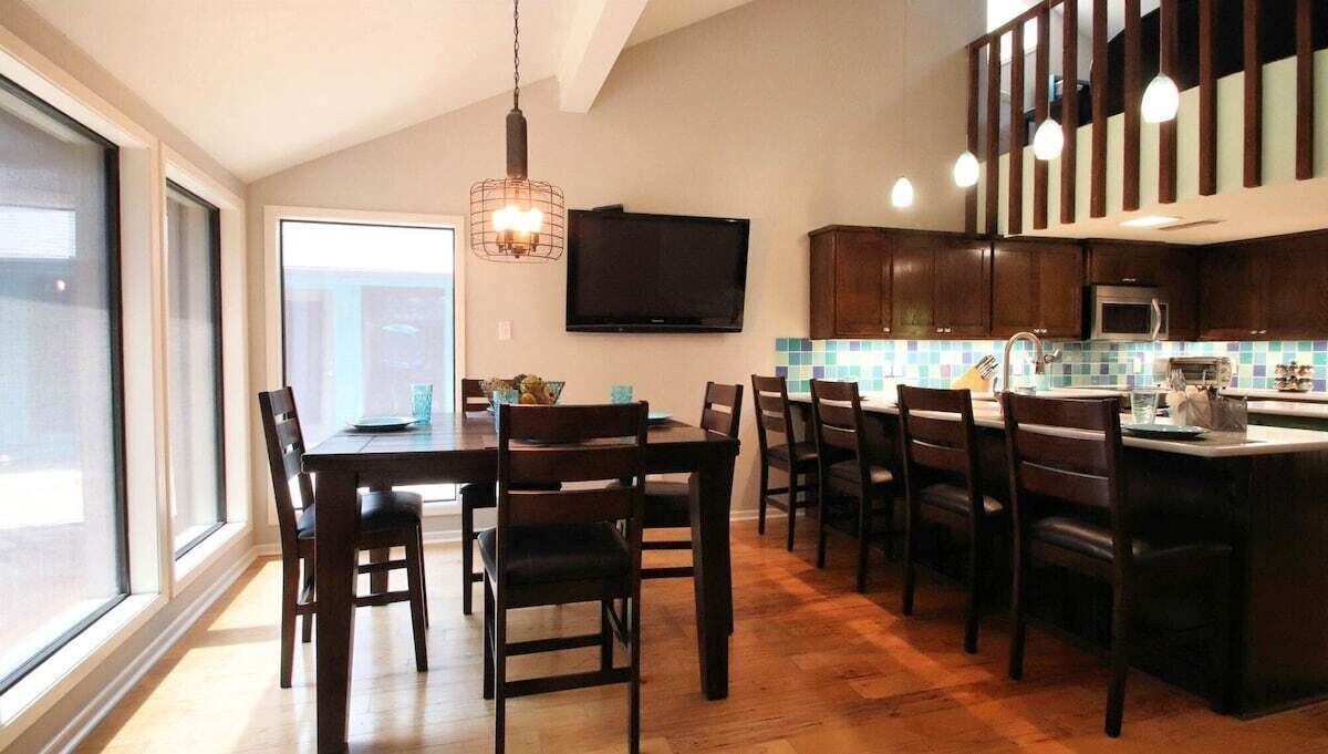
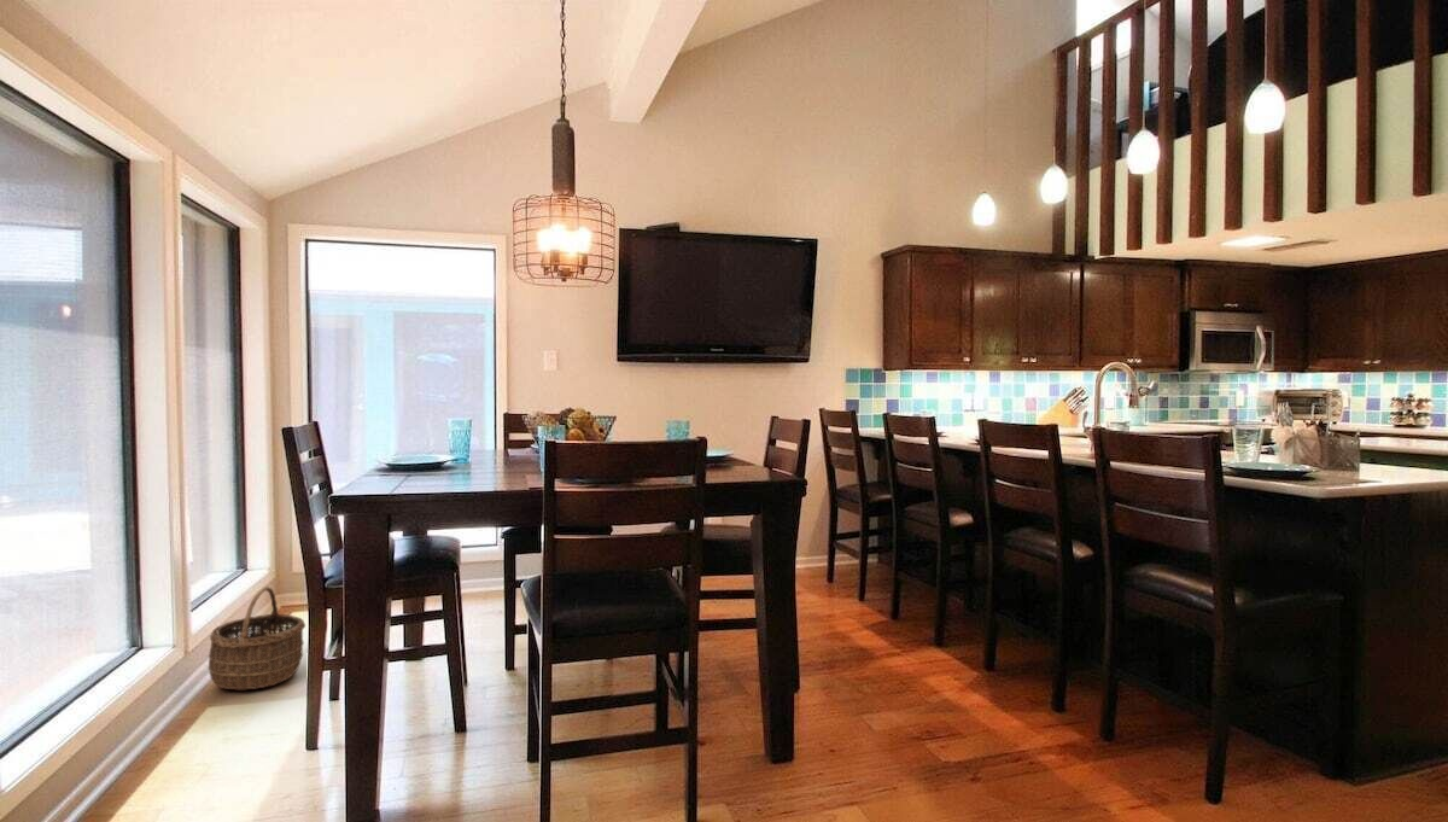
+ wicker basket [208,585,306,692]
